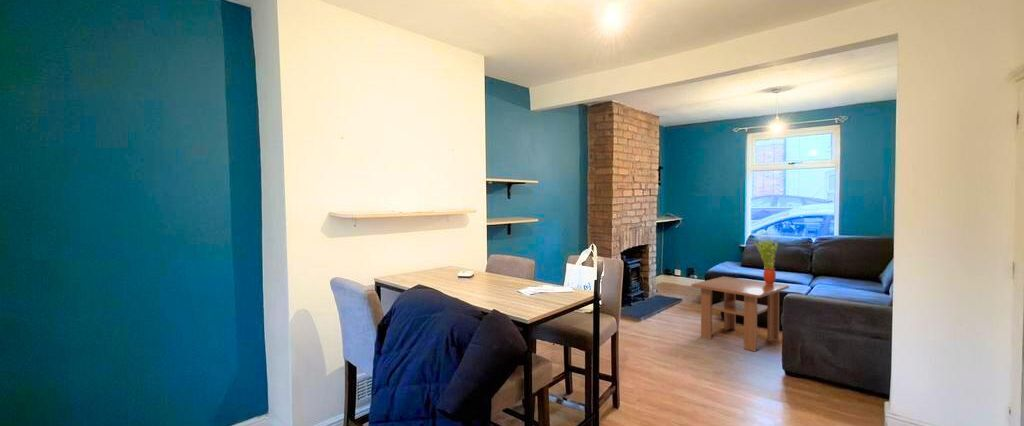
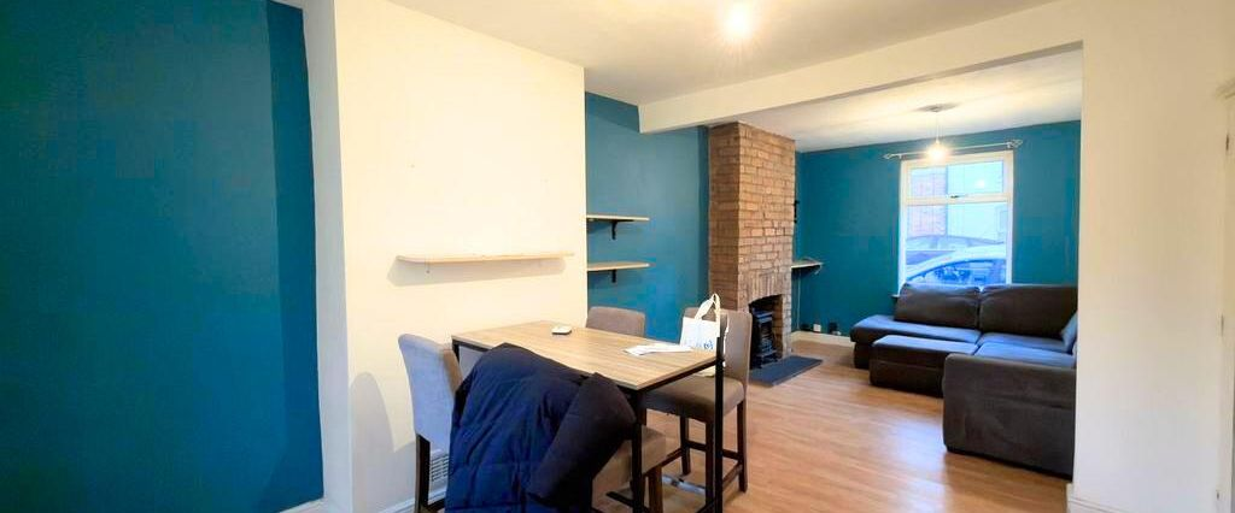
- potted plant [753,235,779,285]
- coffee table [691,275,790,352]
